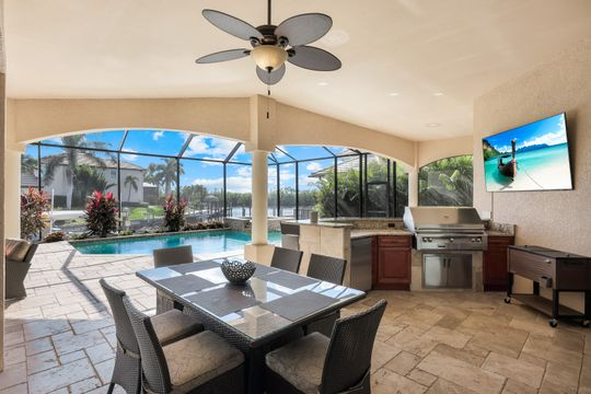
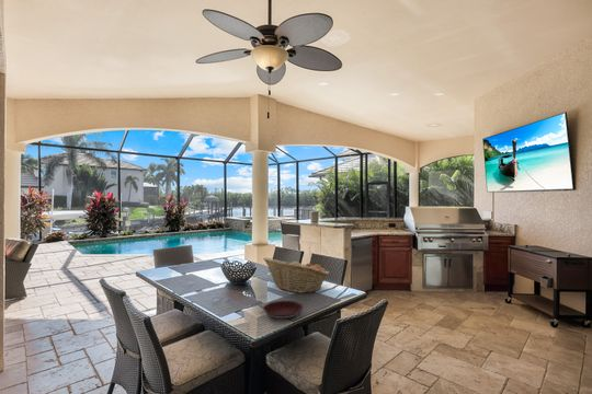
+ fruit basket [262,256,330,294]
+ plate [262,300,304,320]
